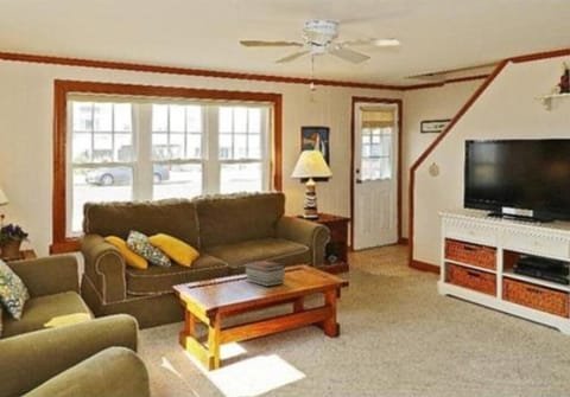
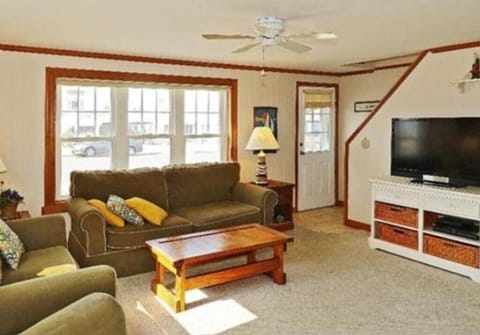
- book stack [242,260,286,287]
